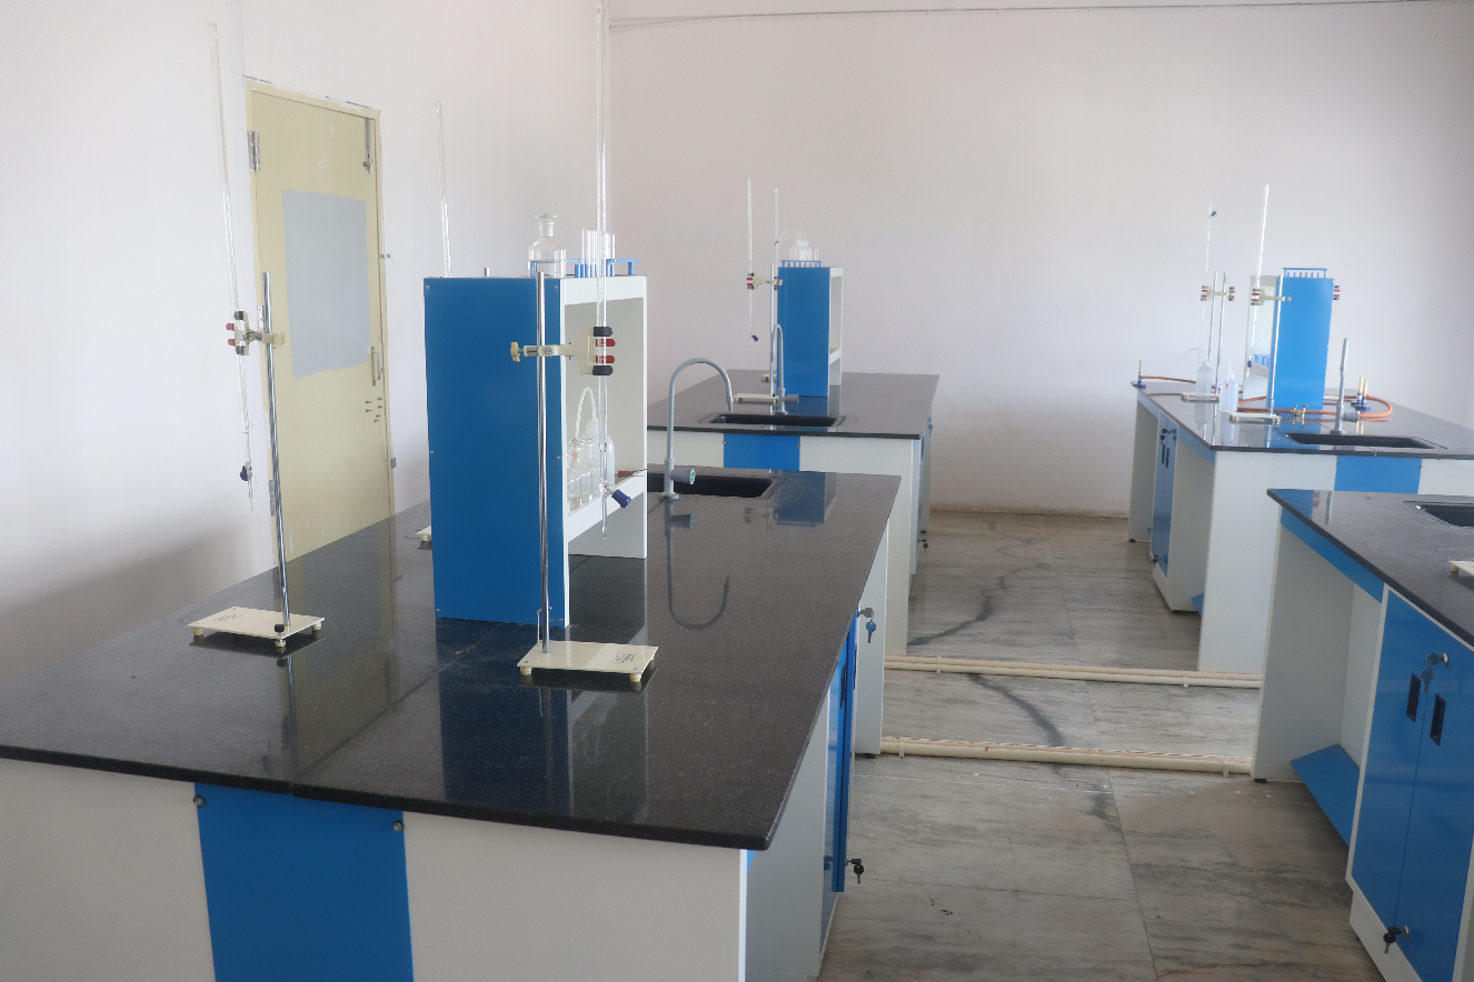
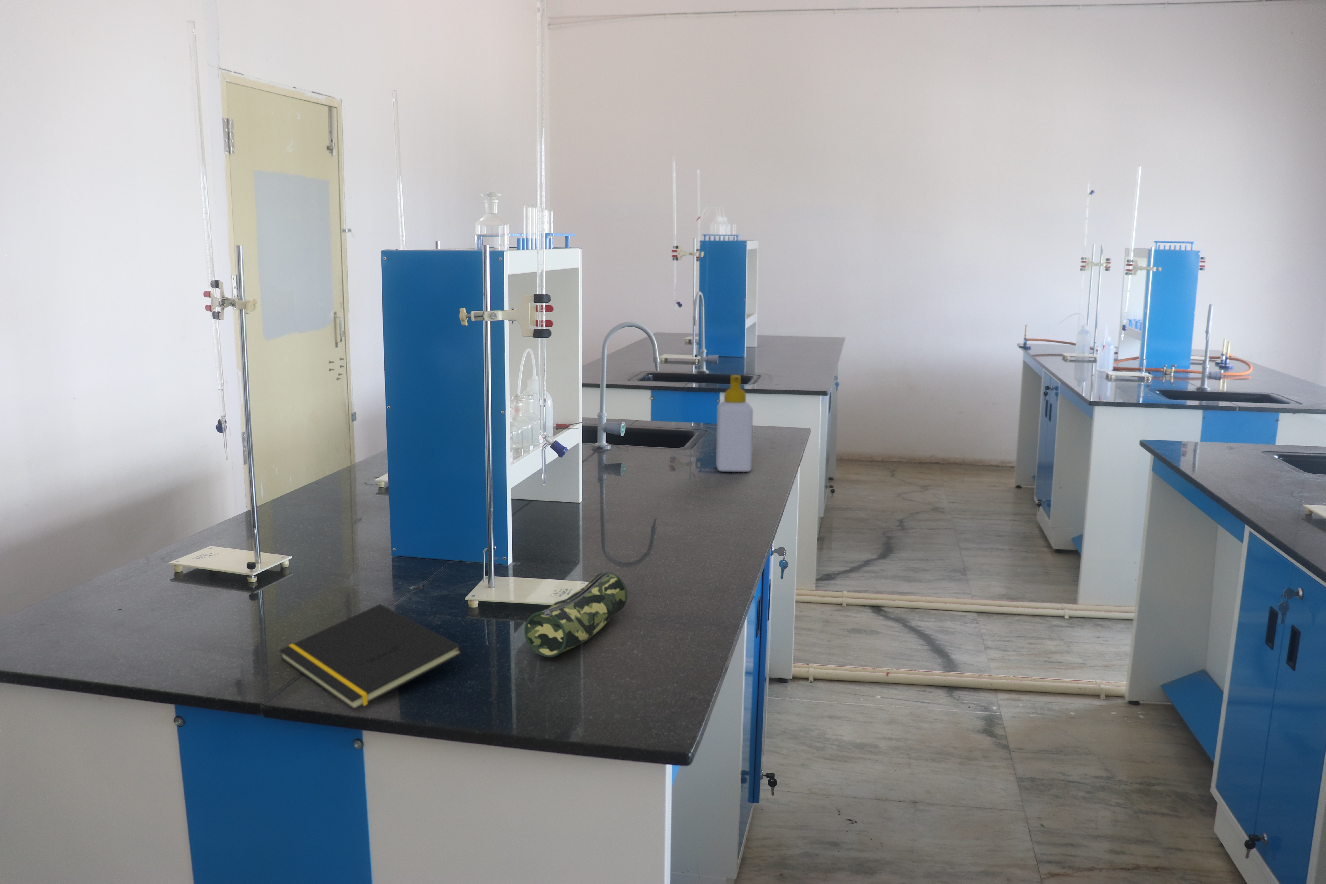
+ soap bottle [715,374,754,473]
+ notepad [278,603,463,711]
+ pencil case [524,571,629,658]
